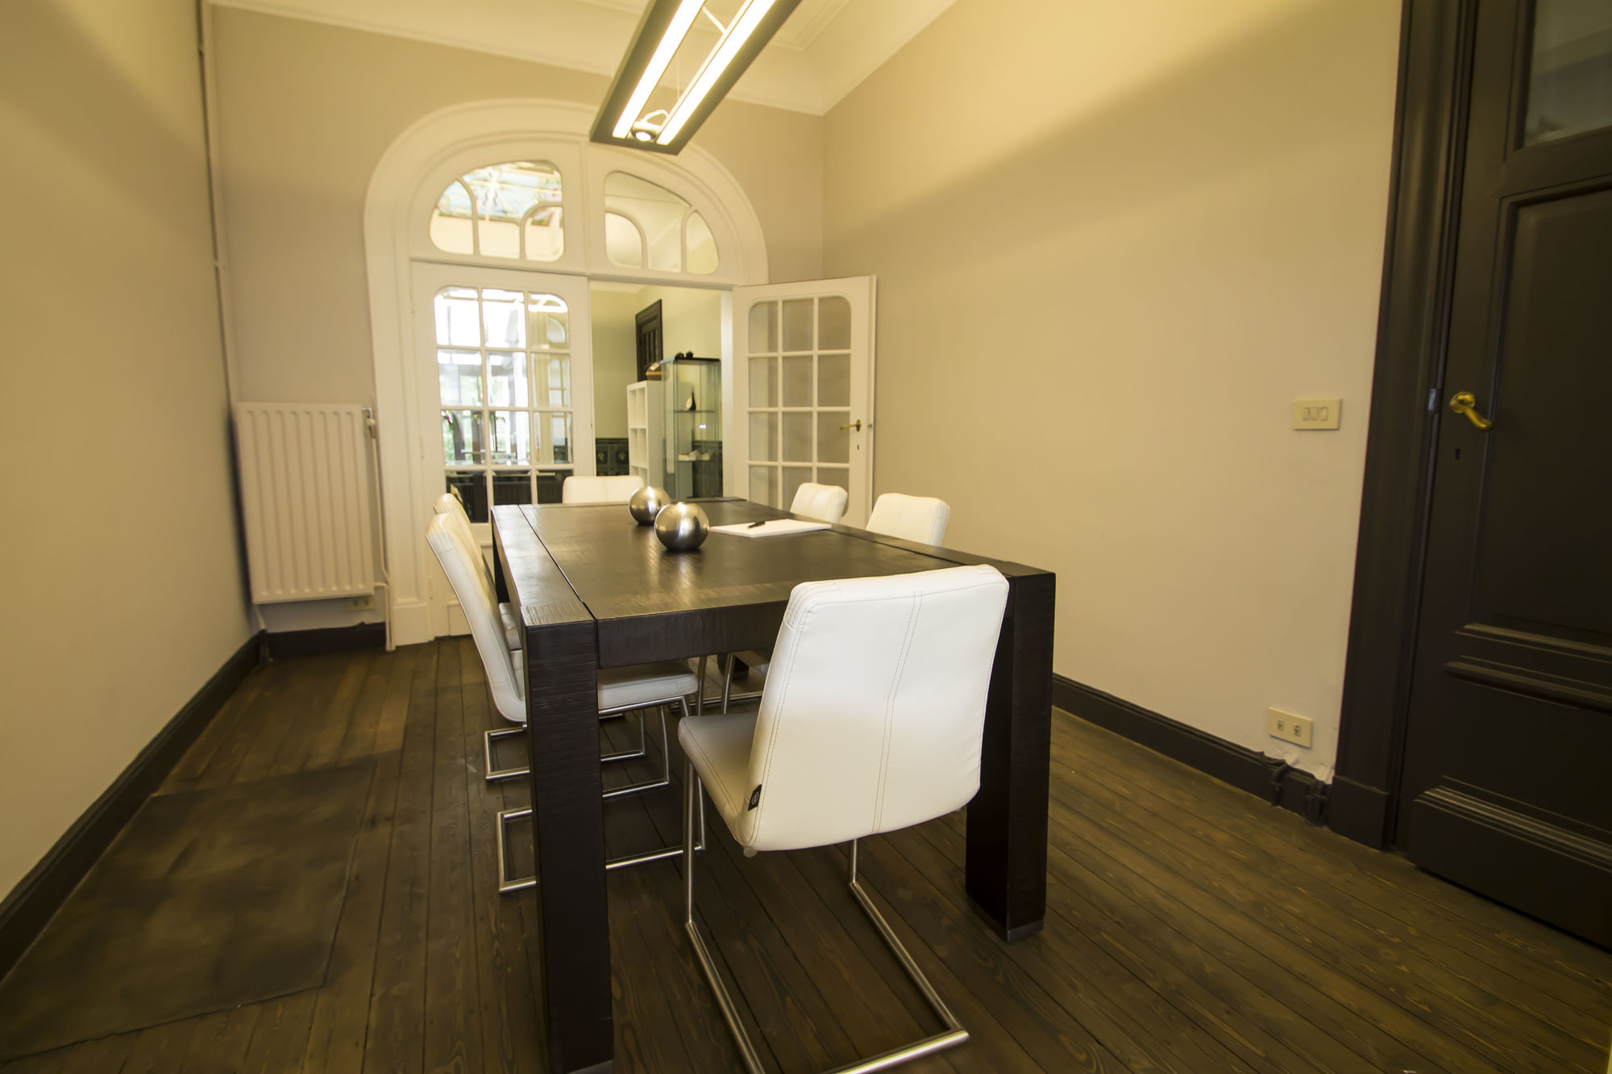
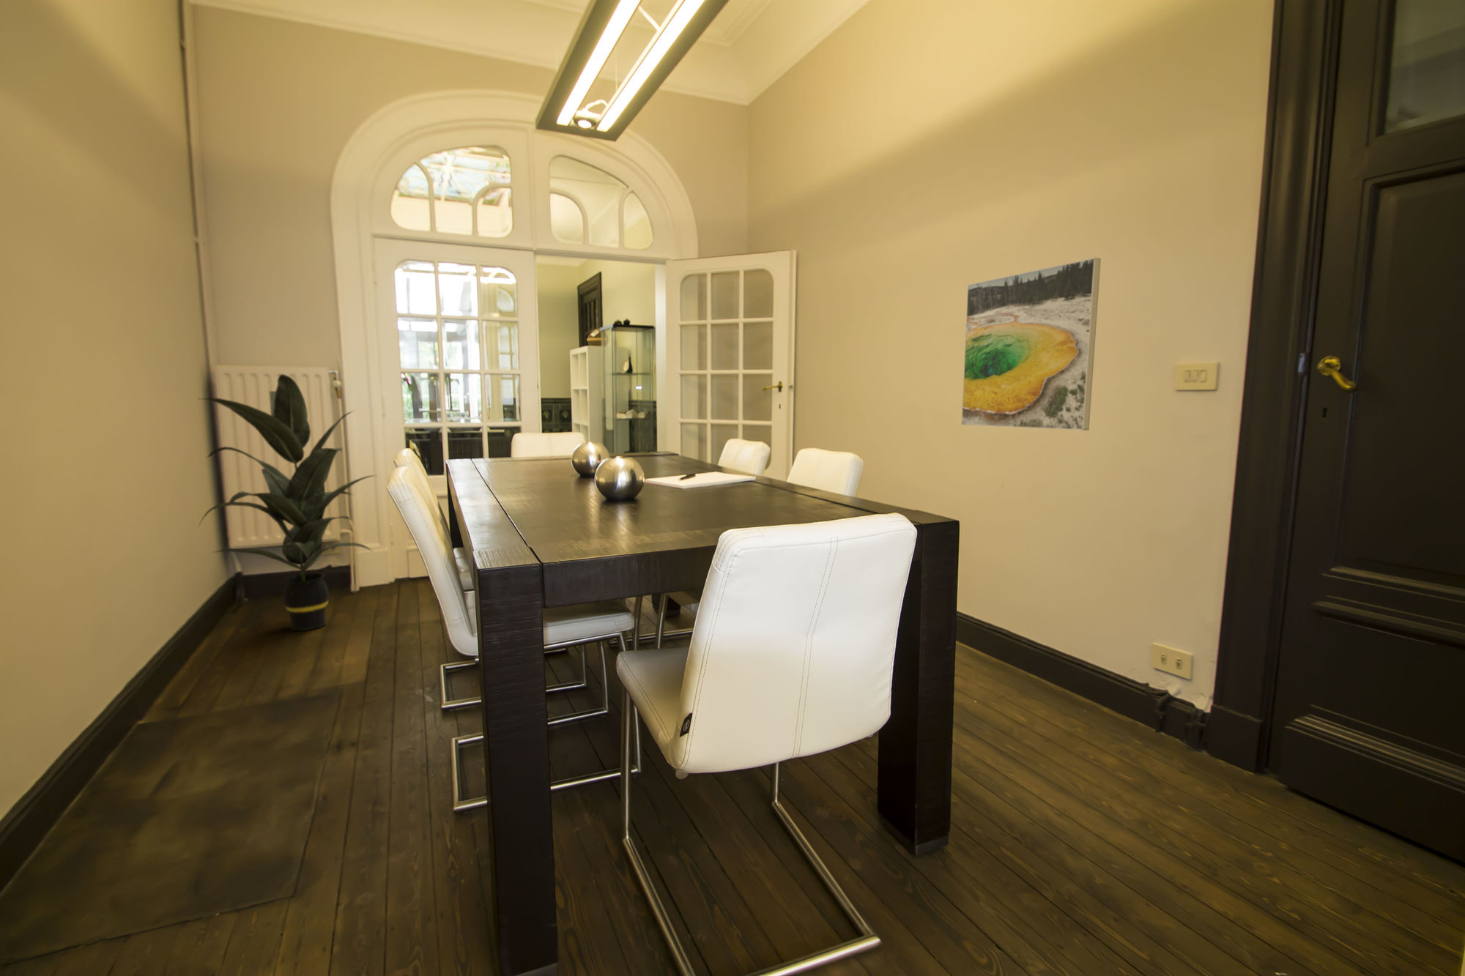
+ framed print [961,257,1101,431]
+ indoor plant [198,374,377,632]
